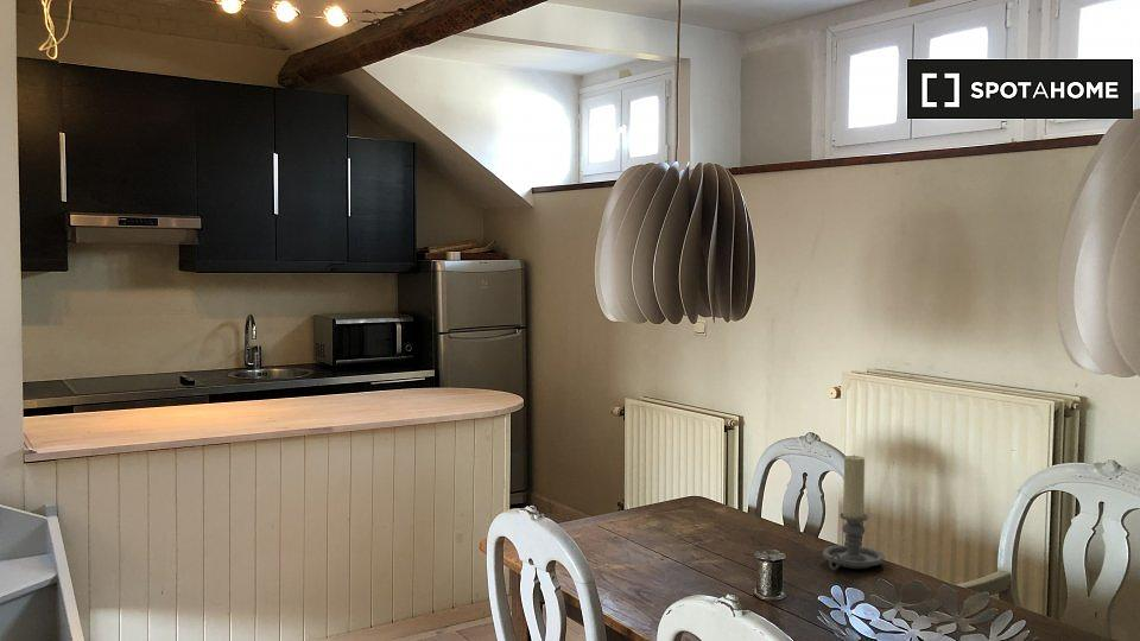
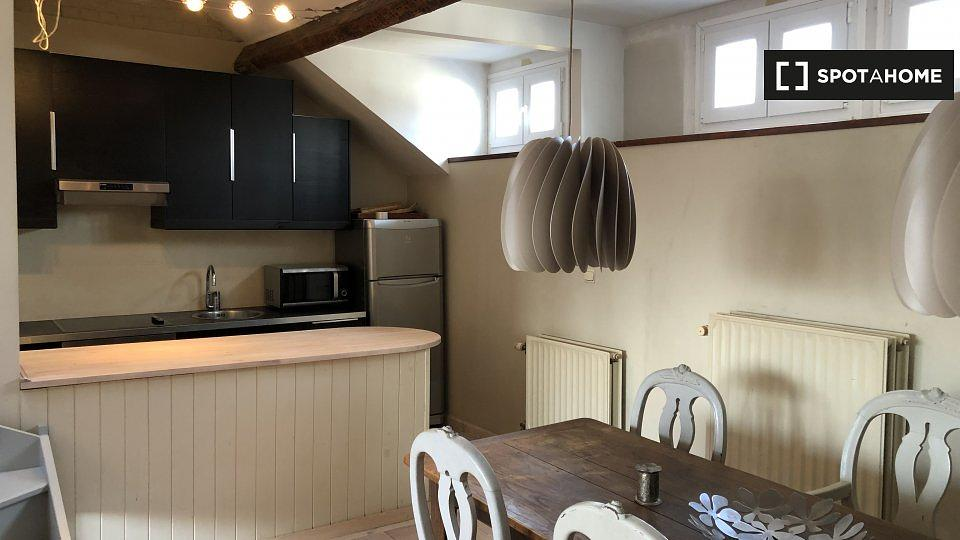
- candle holder [822,453,886,571]
